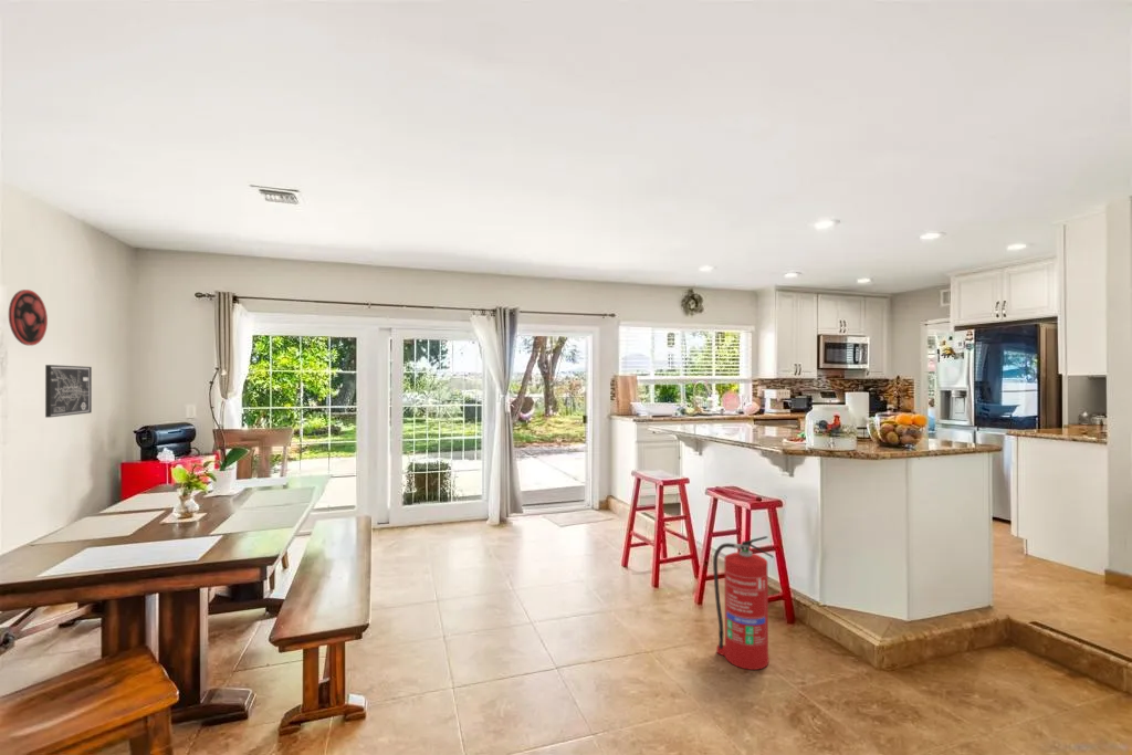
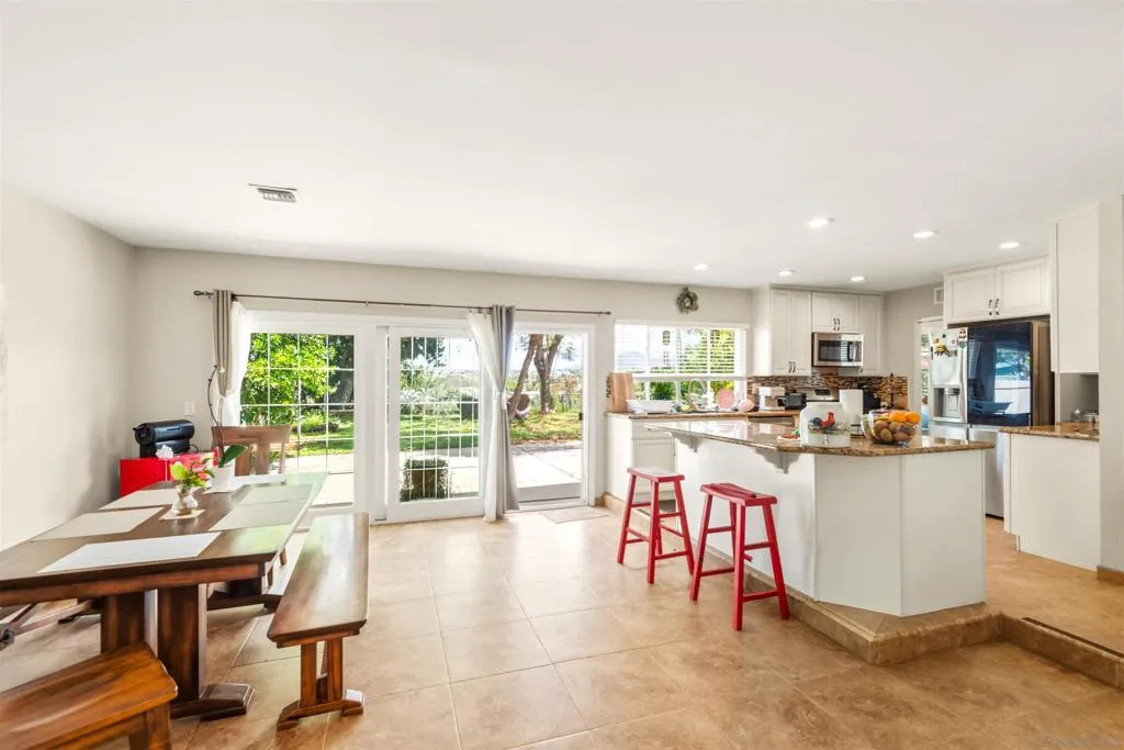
- plate [8,289,49,347]
- fire extinguisher [712,535,775,671]
- wall art [44,364,93,419]
